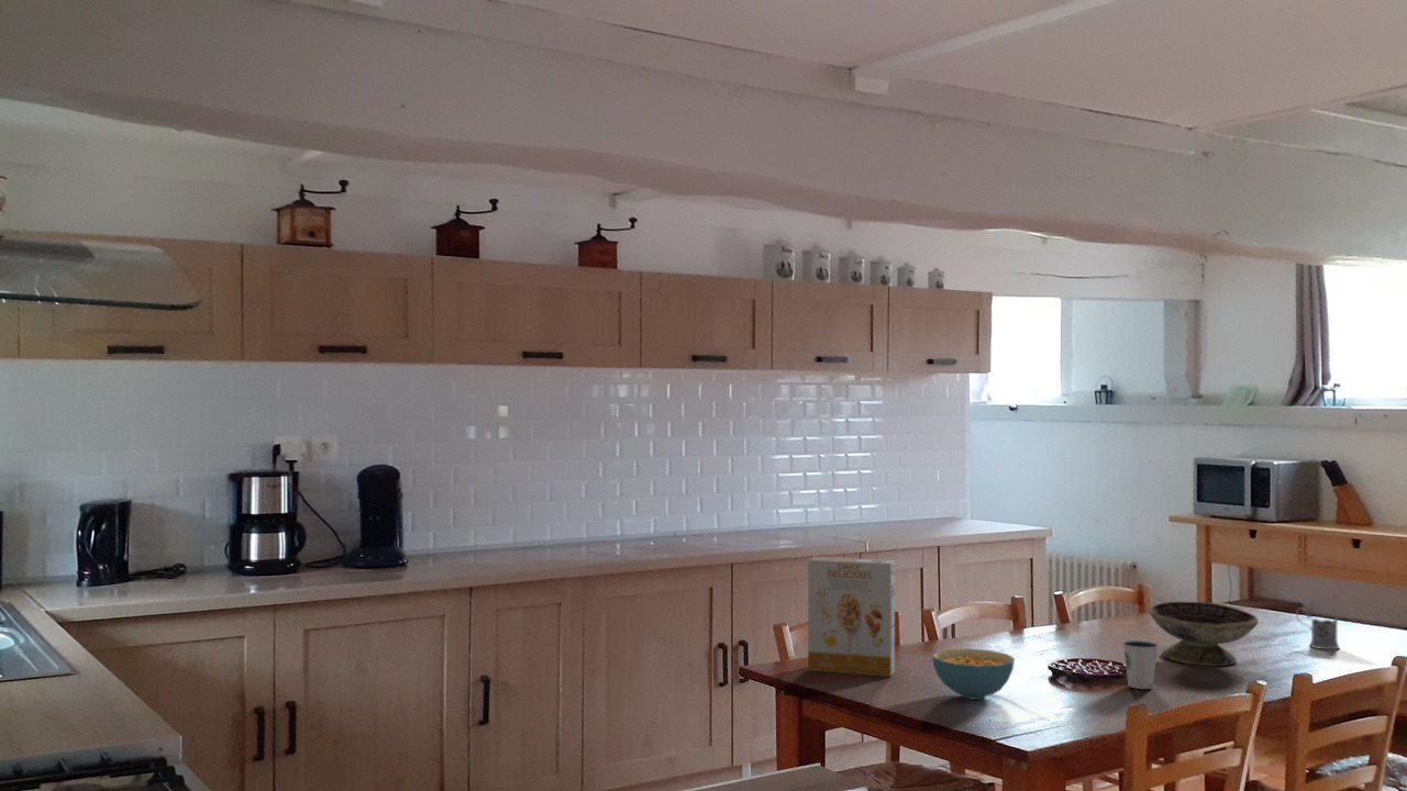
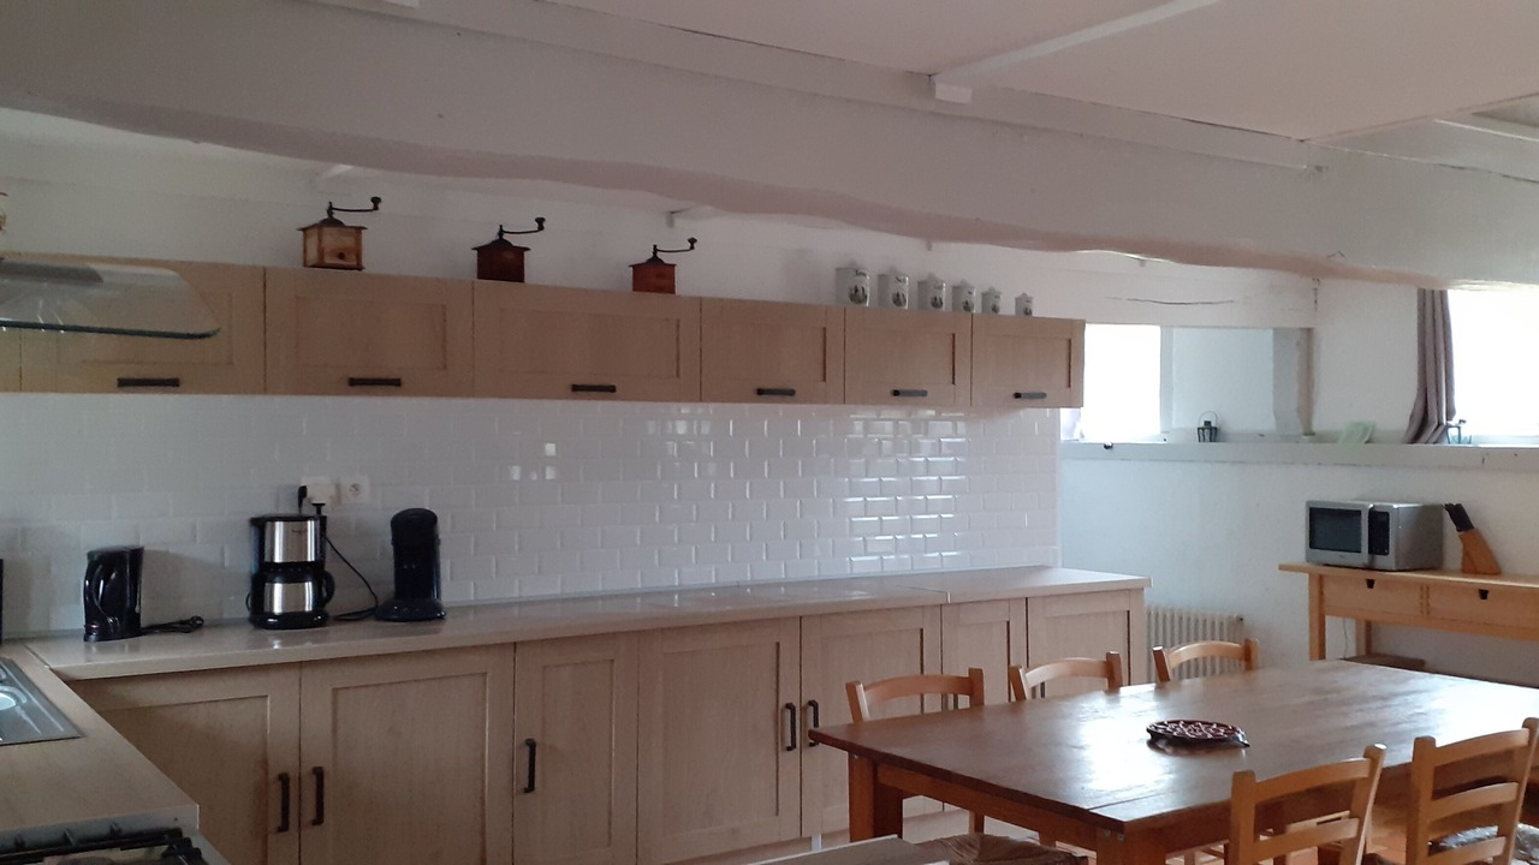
- dixie cup [1121,639,1160,690]
- cereal box [807,556,896,678]
- decorative bowl [1148,601,1260,667]
- cereal bowl [931,647,1016,701]
- tea glass holder [1295,606,1341,650]
